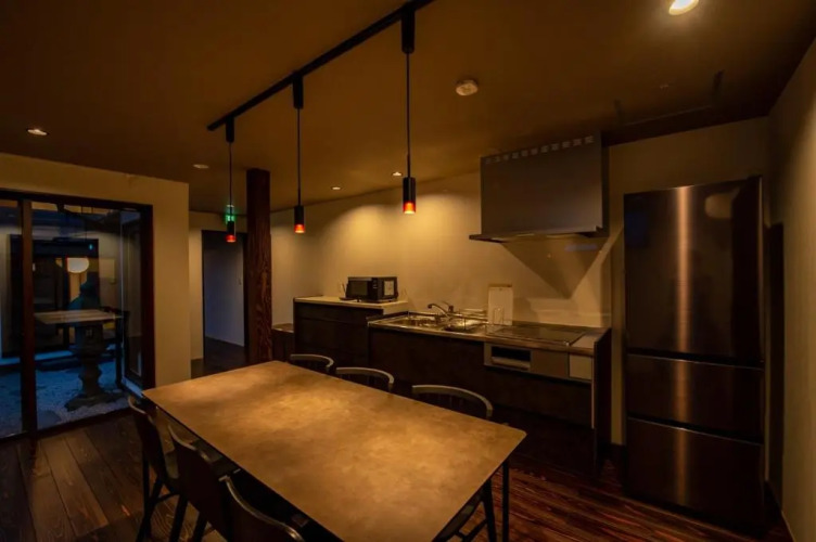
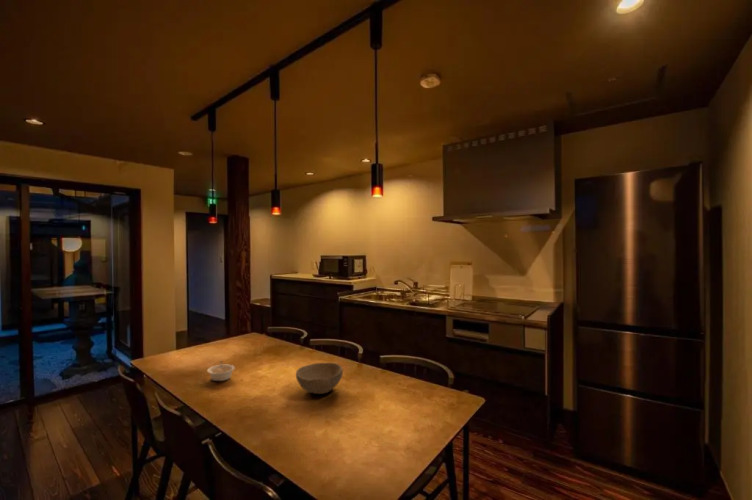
+ legume [206,360,236,382]
+ bowl [295,362,344,395]
